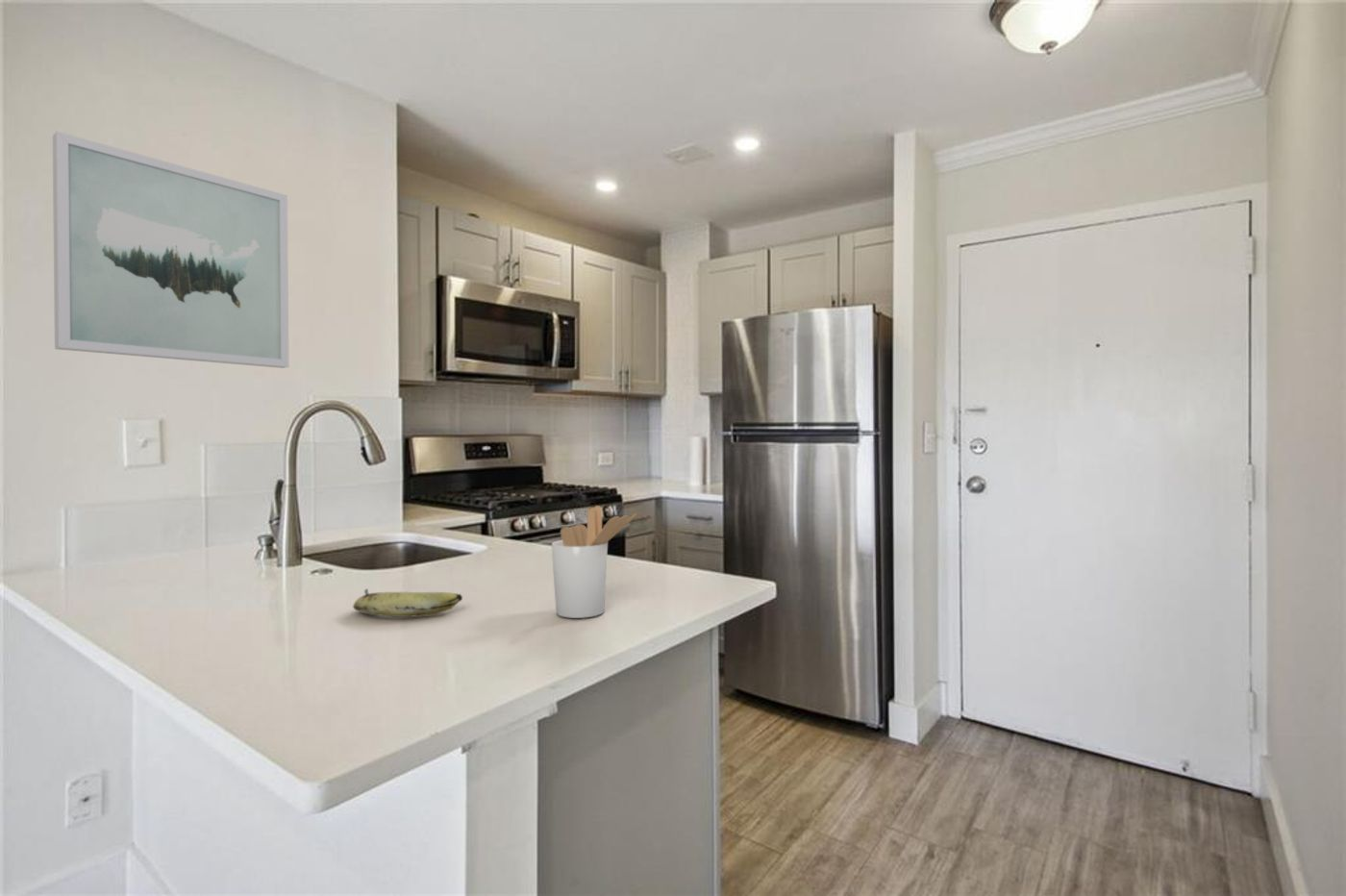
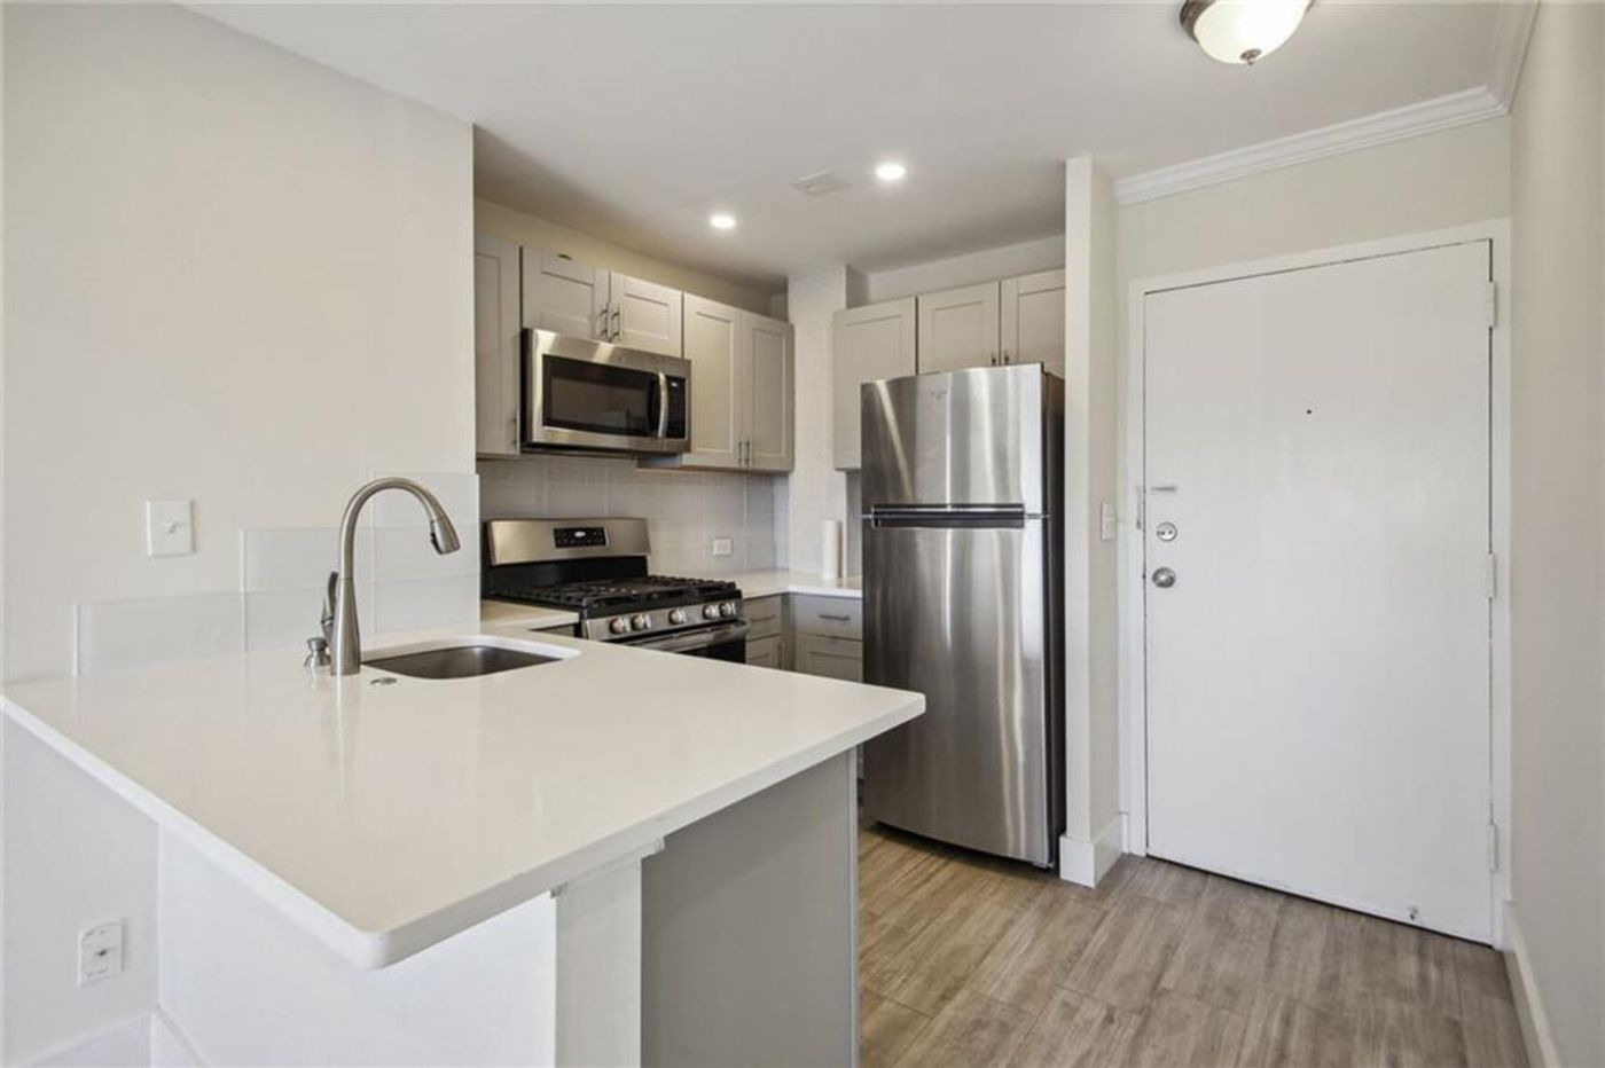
- wall art [52,131,289,369]
- utensil holder [551,505,637,619]
- fruit [352,588,463,618]
